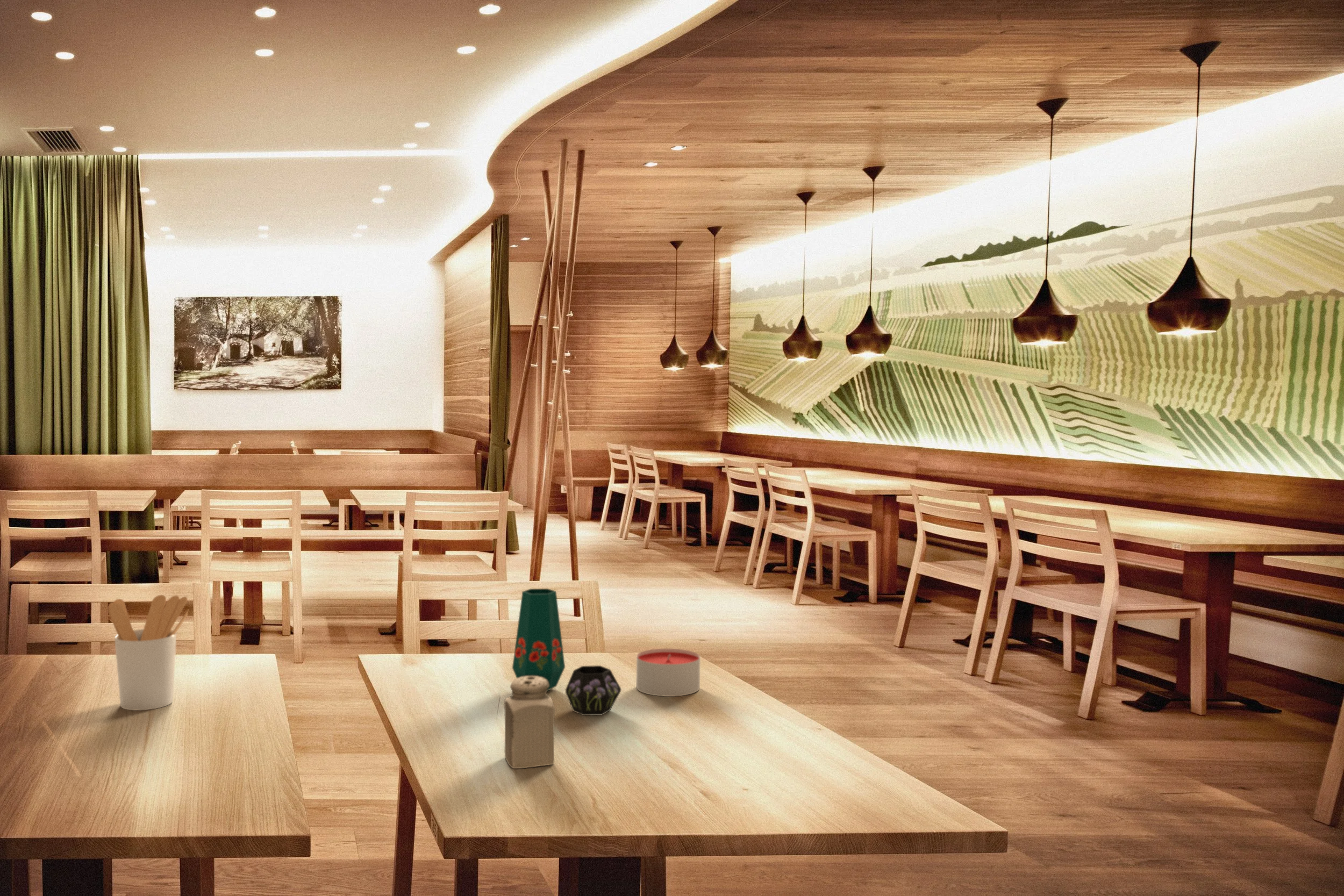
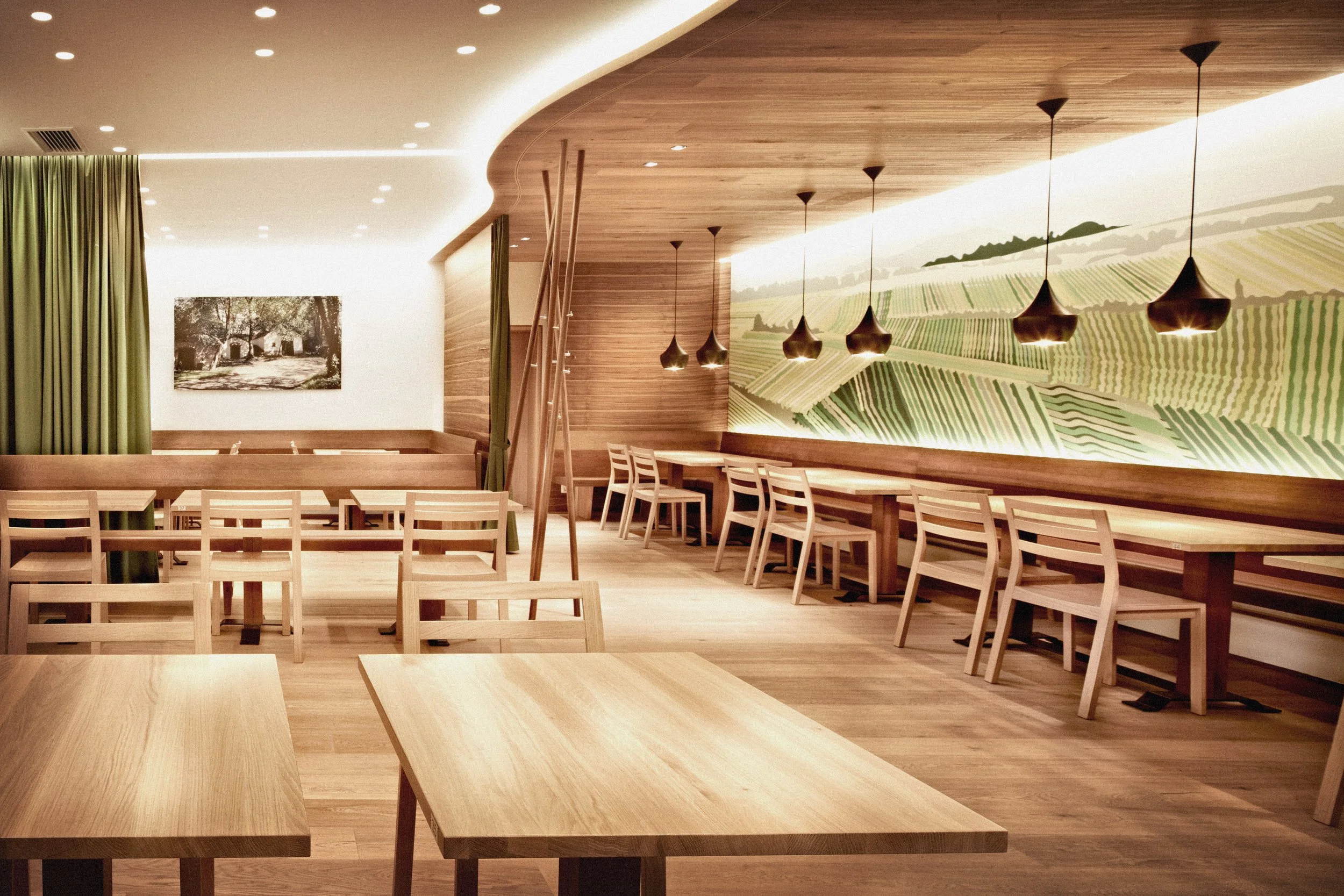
- utensil holder [108,594,189,711]
- vase [512,588,621,716]
- candle [635,648,701,697]
- salt shaker [504,676,555,769]
